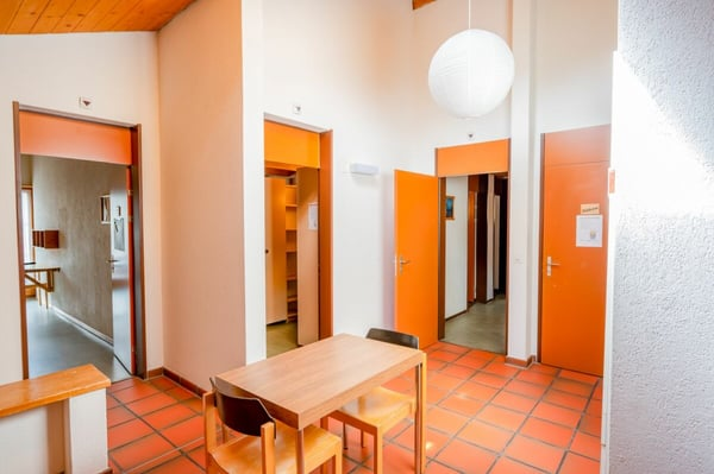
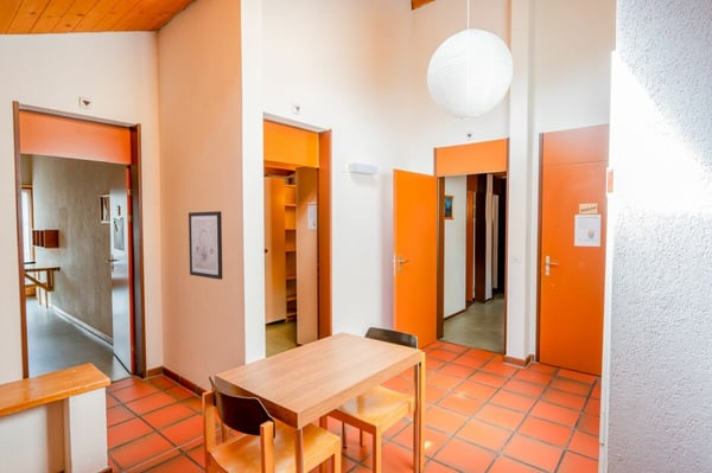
+ wall art [187,210,223,281]
